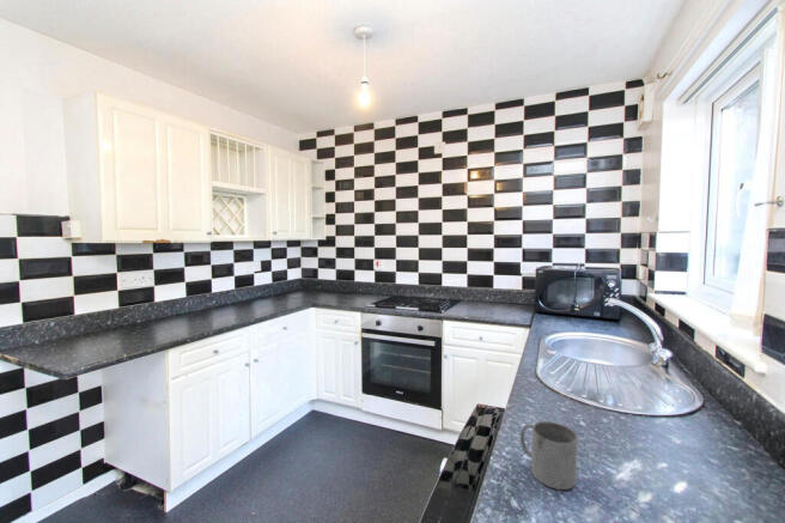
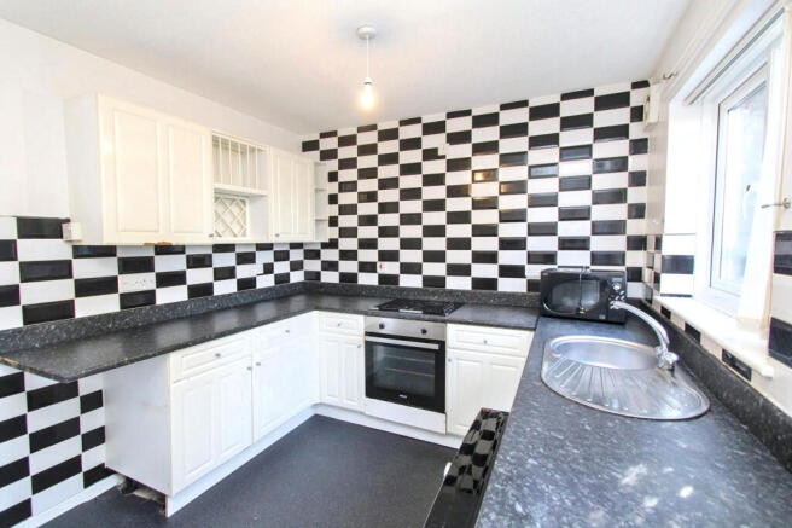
- mug [519,420,579,491]
